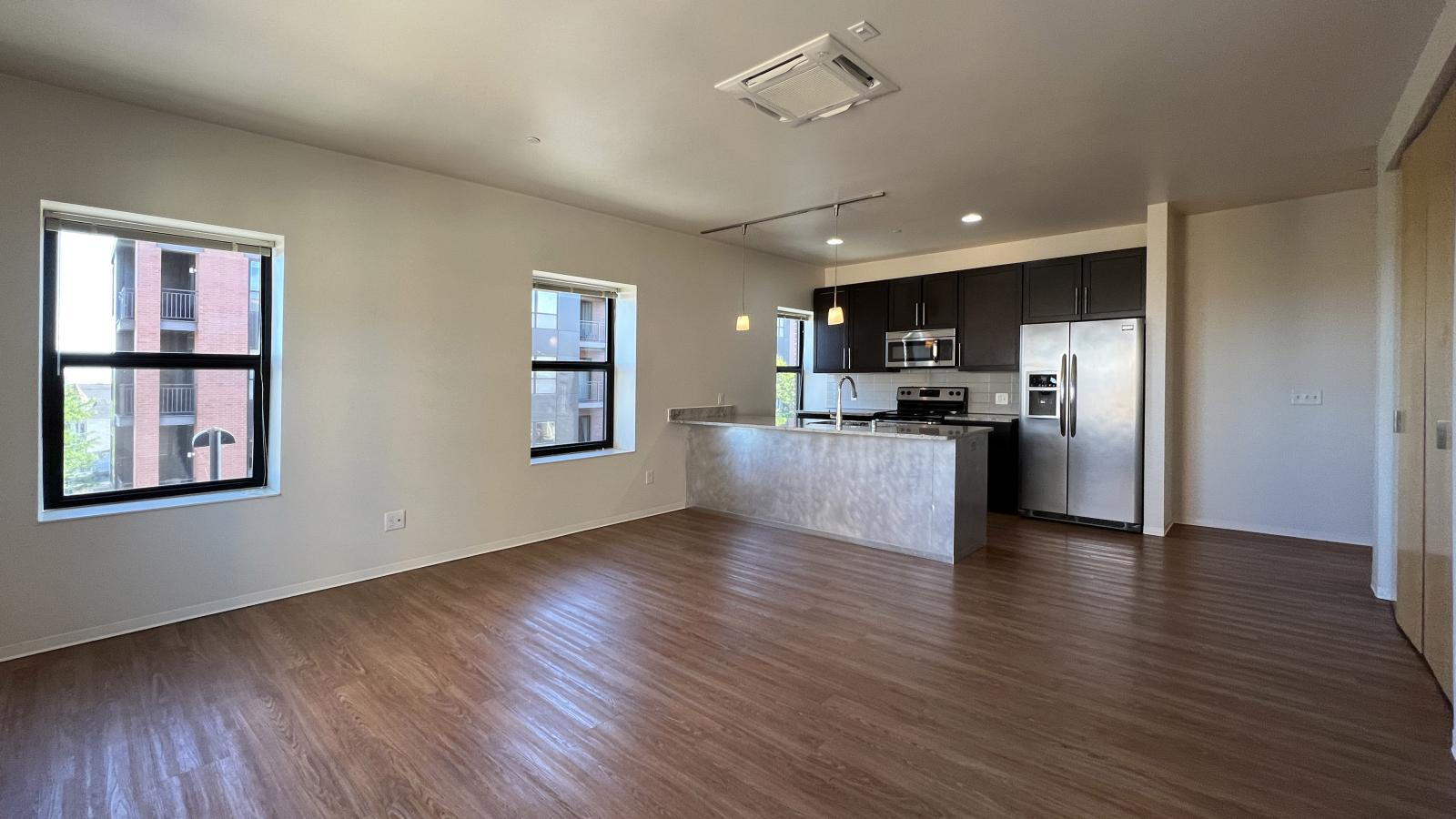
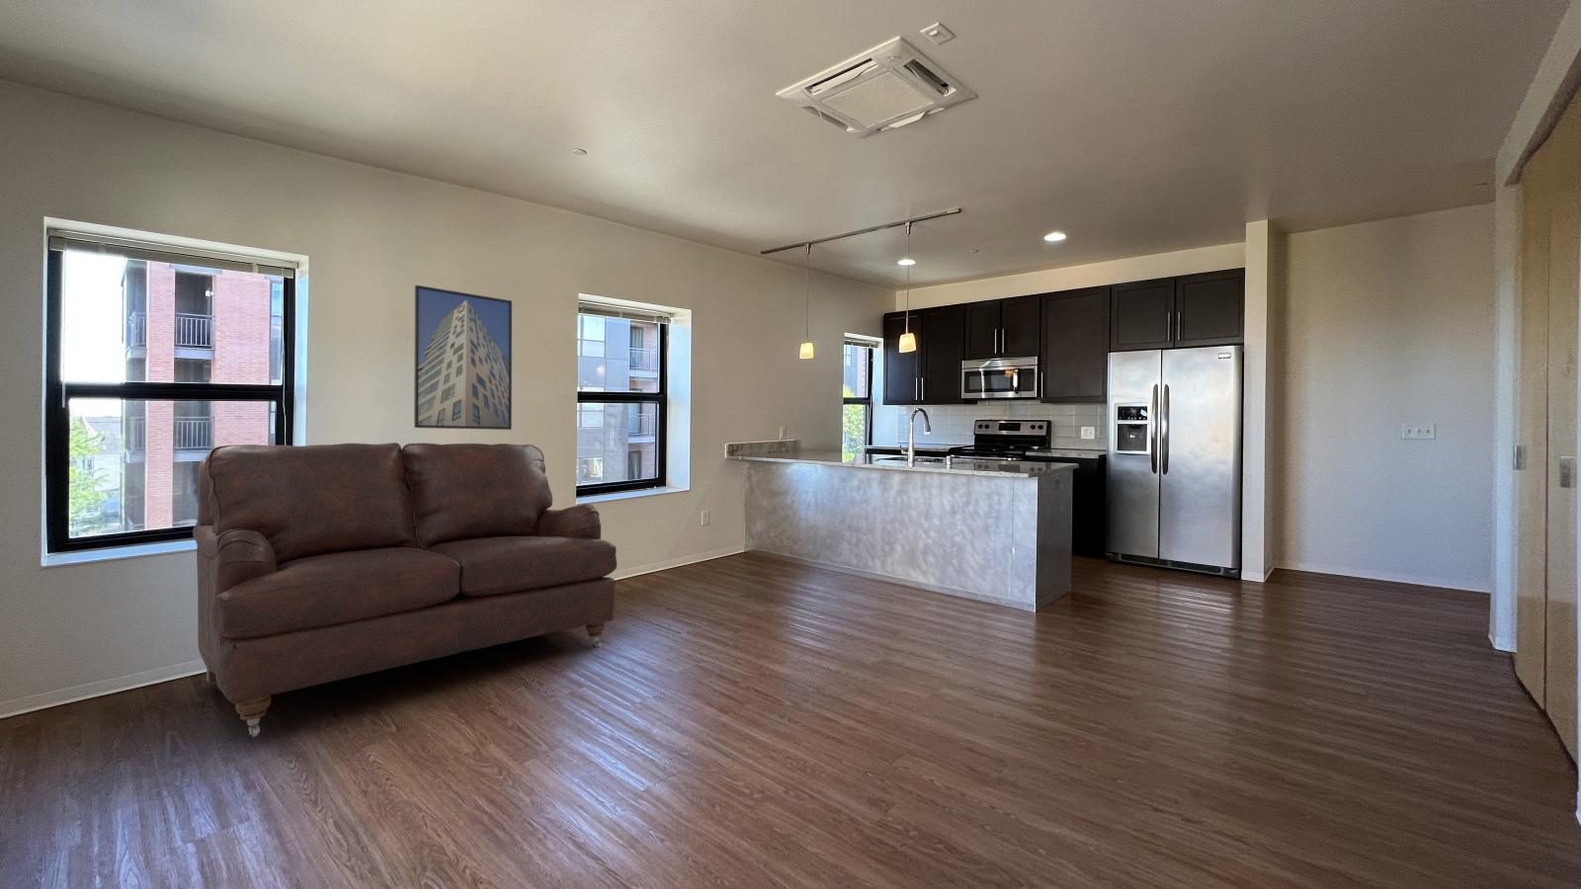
+ sofa [192,442,618,738]
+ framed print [413,284,513,431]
